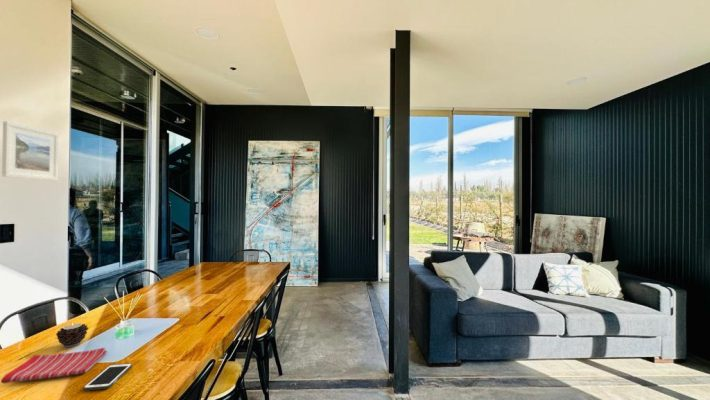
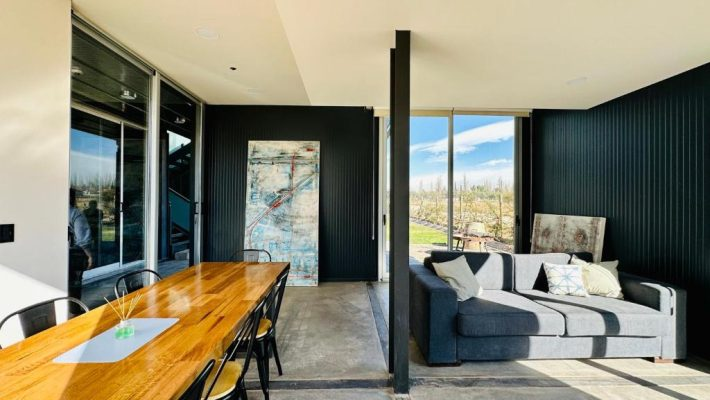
- candle [55,322,89,348]
- dish towel [0,347,108,384]
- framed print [1,120,60,182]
- cell phone [82,362,133,391]
